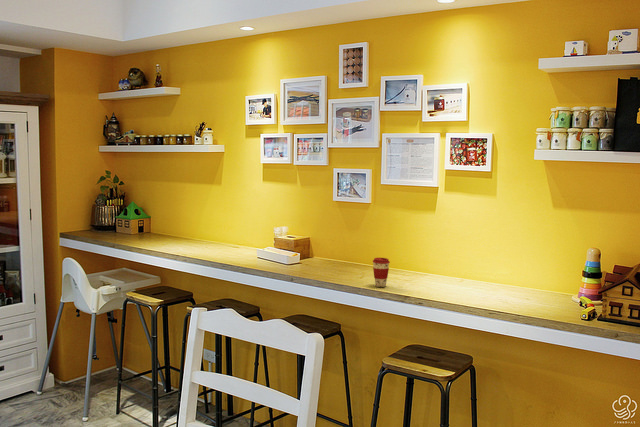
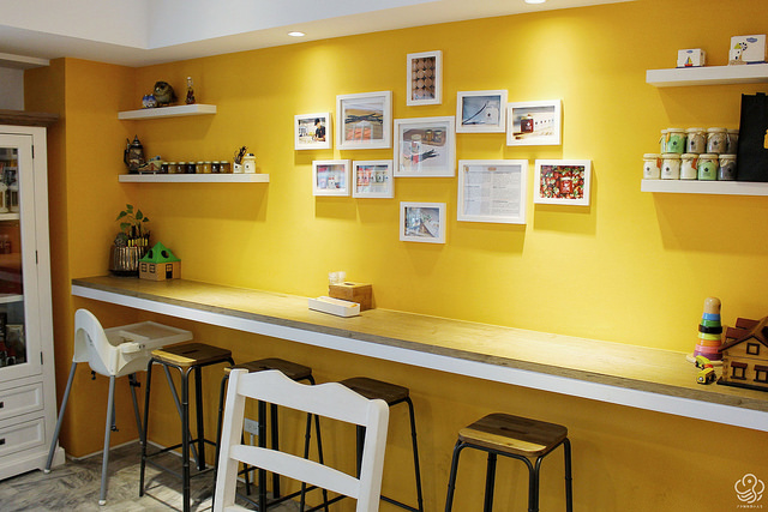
- coffee cup [372,257,391,288]
